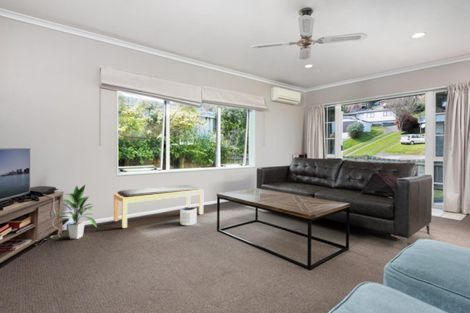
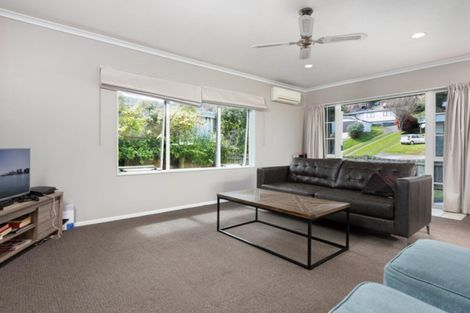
- indoor plant [51,184,98,240]
- bench [113,184,204,229]
- planter [179,206,198,226]
